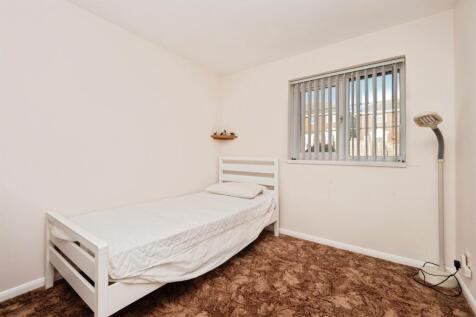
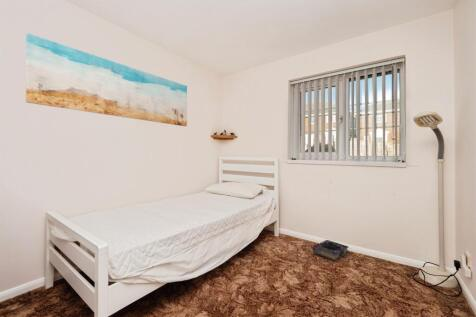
+ wall art [25,32,188,127]
+ air filter [312,239,350,262]
